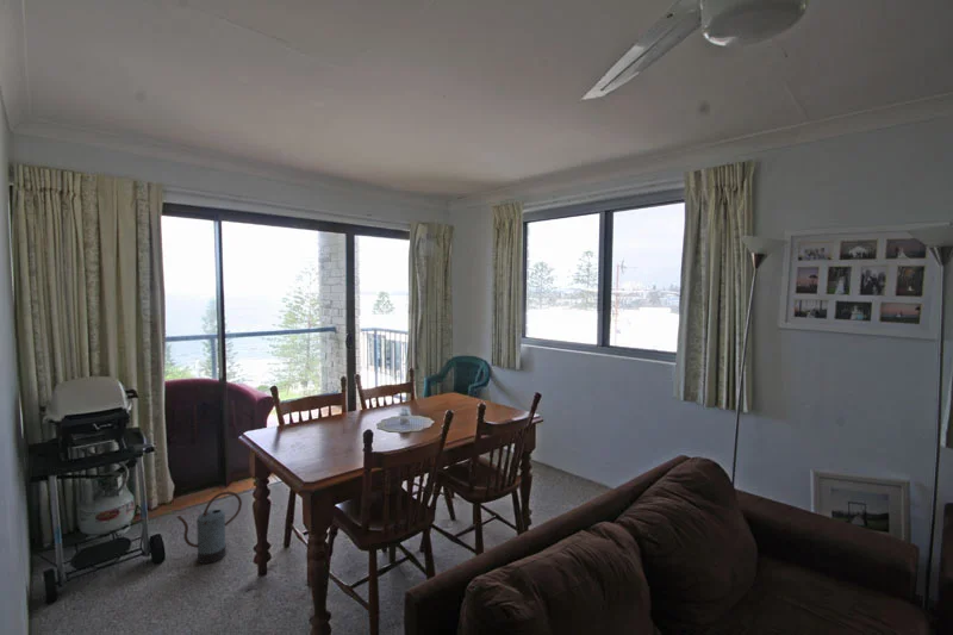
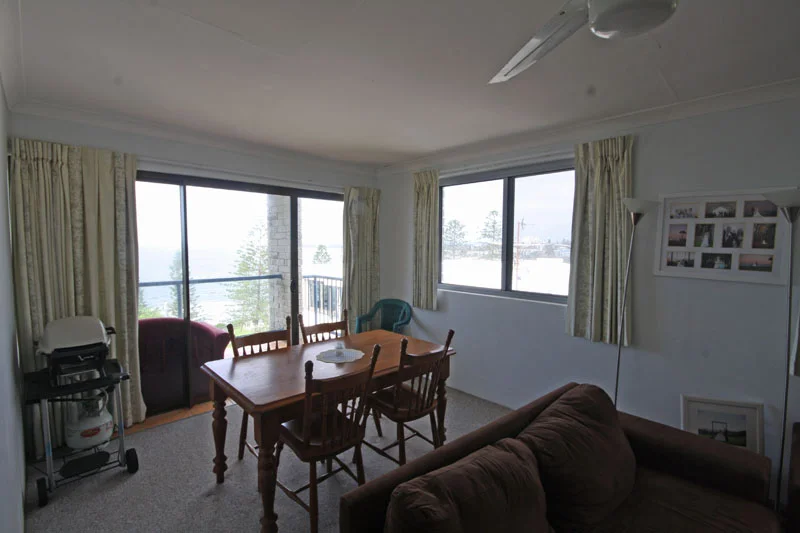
- watering can [176,491,243,565]
